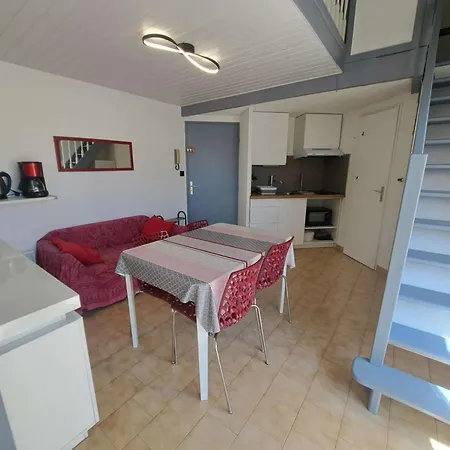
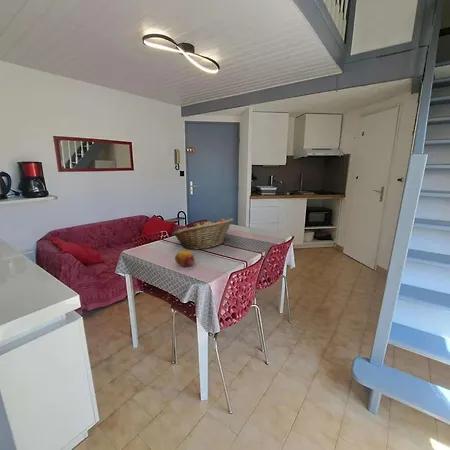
+ fruit [174,249,196,267]
+ fruit basket [171,217,234,250]
